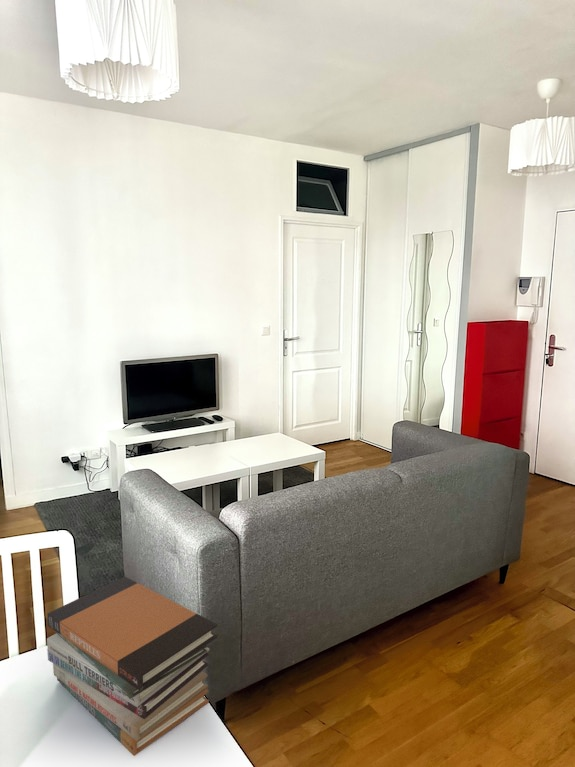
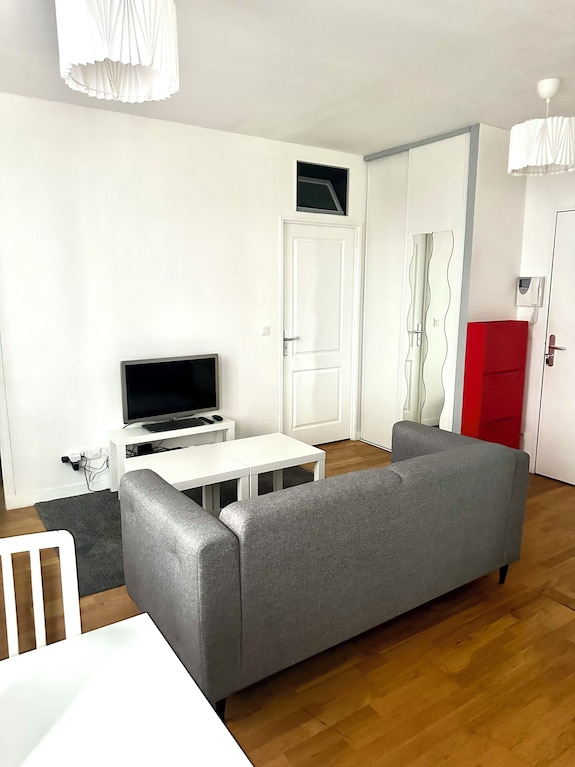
- book stack [46,576,219,757]
